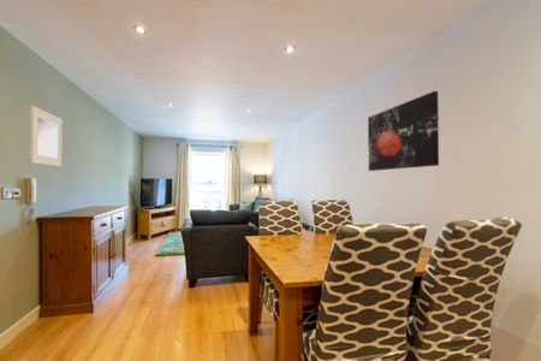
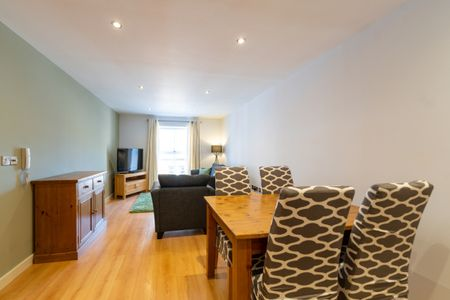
- wall art [367,90,440,172]
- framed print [29,105,63,167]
